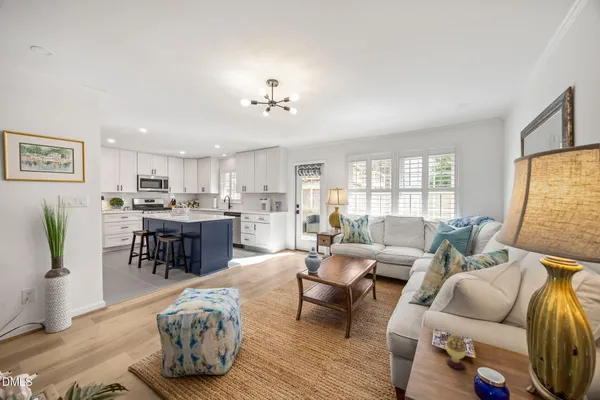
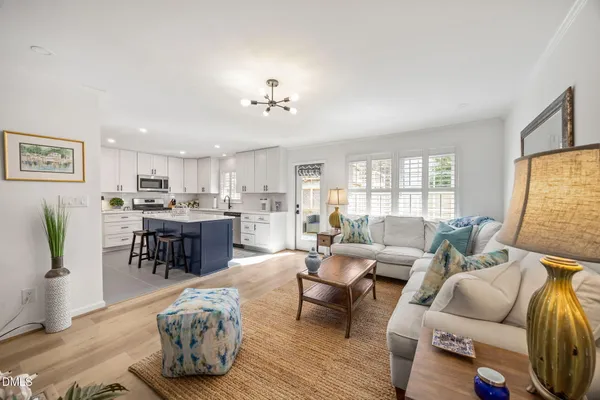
- decorative egg [445,333,467,370]
